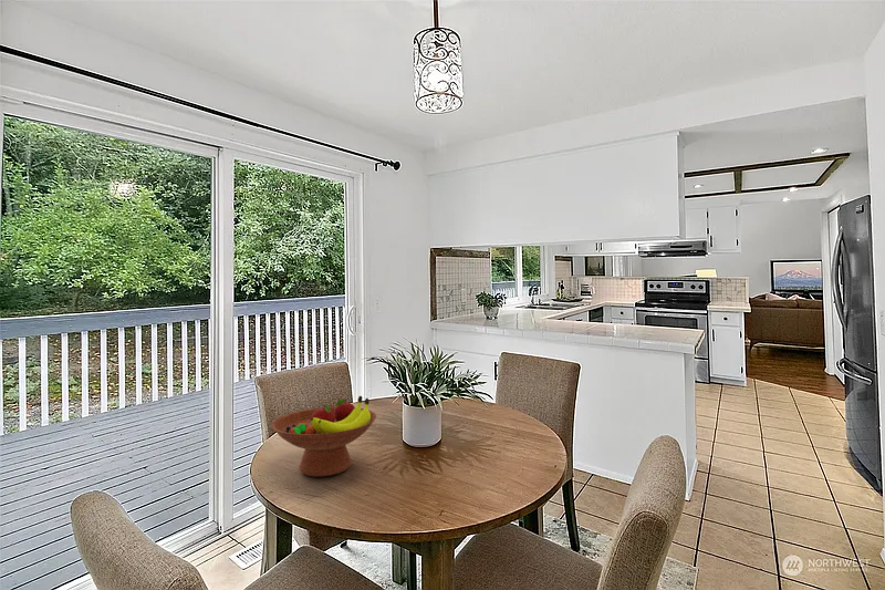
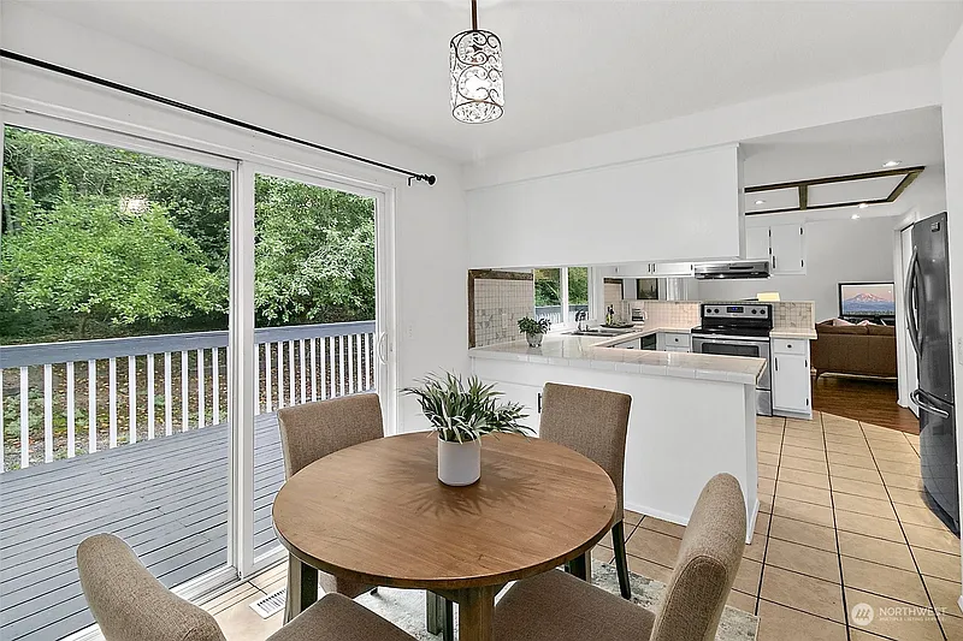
- fruit bowl [270,395,377,478]
